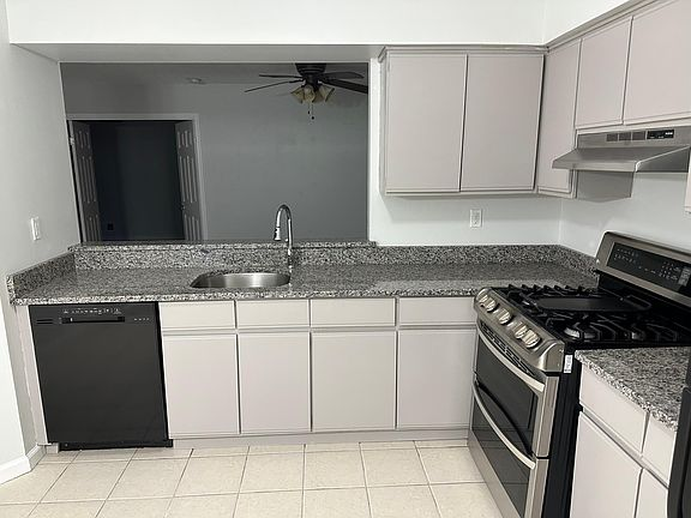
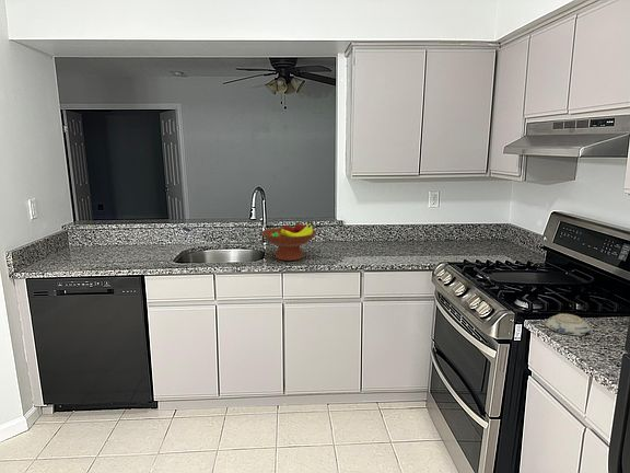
+ decorative bowl [545,313,594,337]
+ fruit bowl [260,220,318,262]
